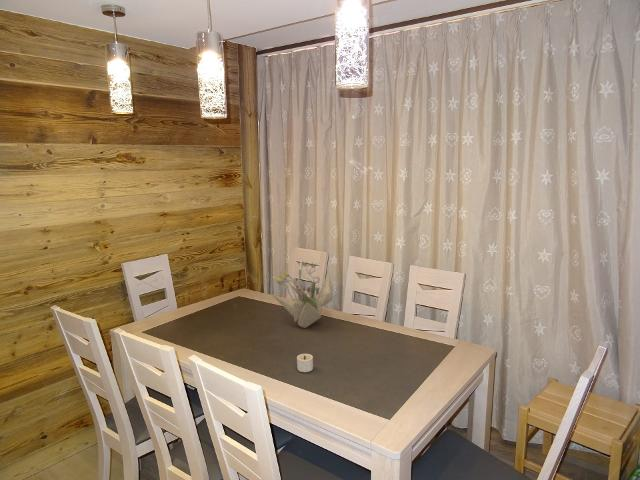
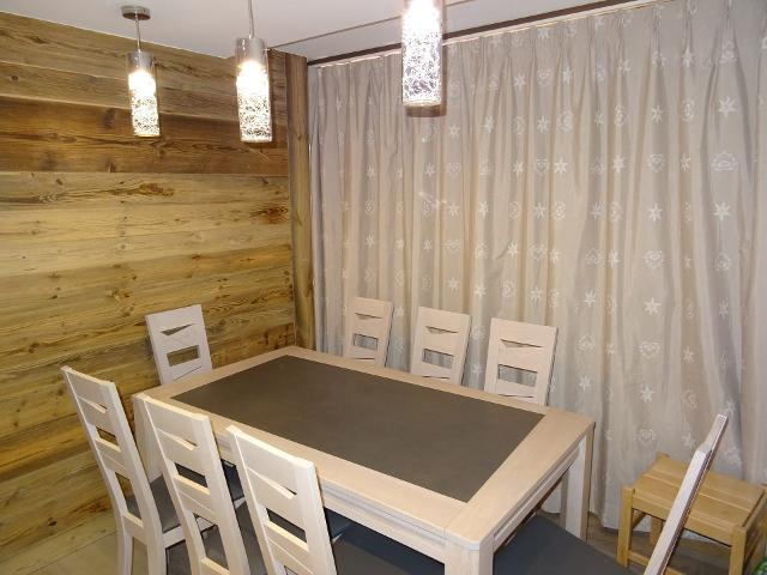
- flower arrangement [270,259,334,329]
- candle [296,353,314,373]
